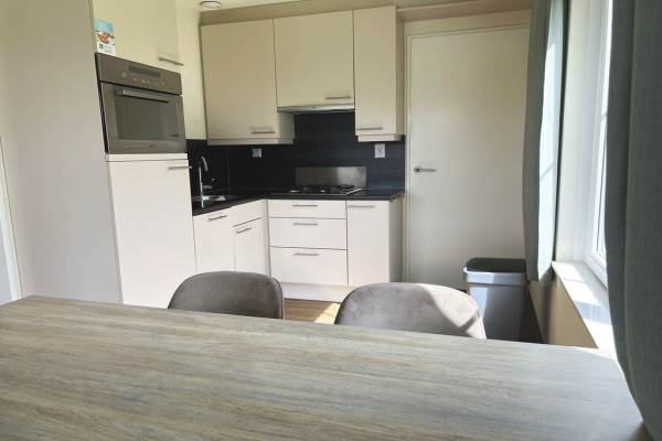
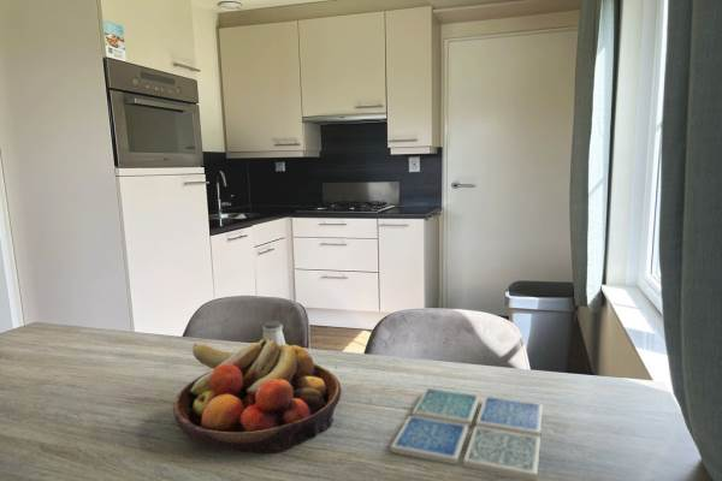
+ drink coaster [390,387,544,481]
+ saltshaker [261,320,286,345]
+ fruit bowl [172,335,343,455]
